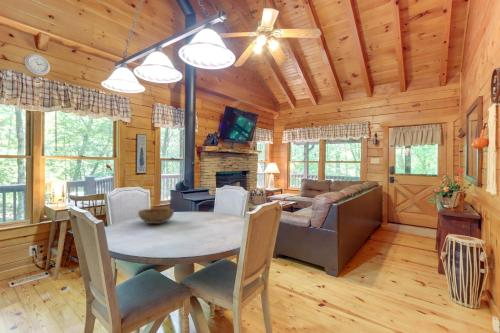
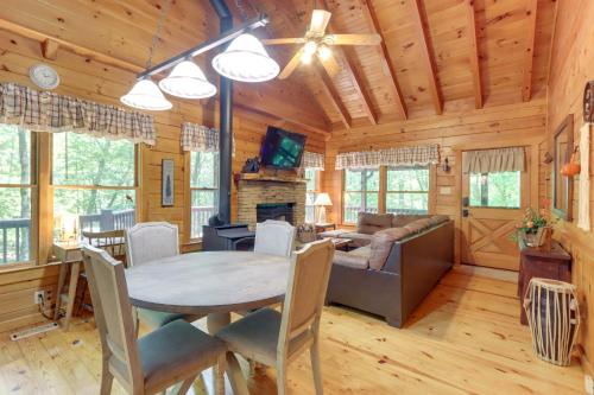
- bowl [137,207,175,225]
